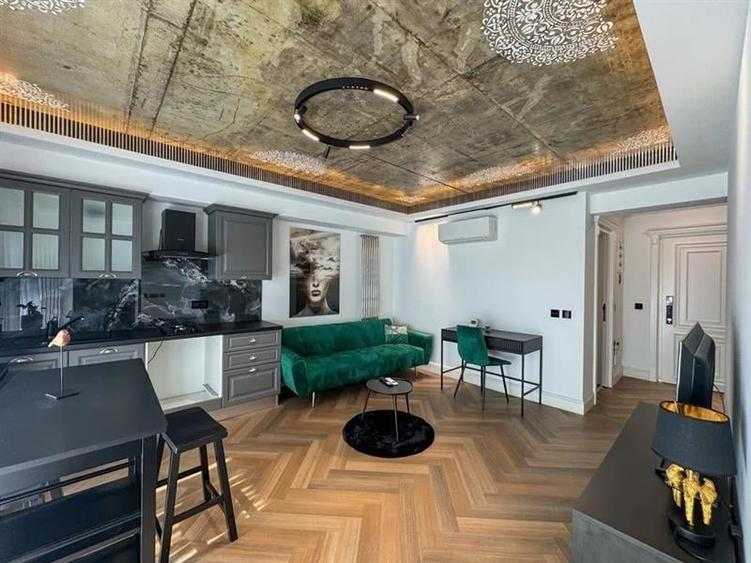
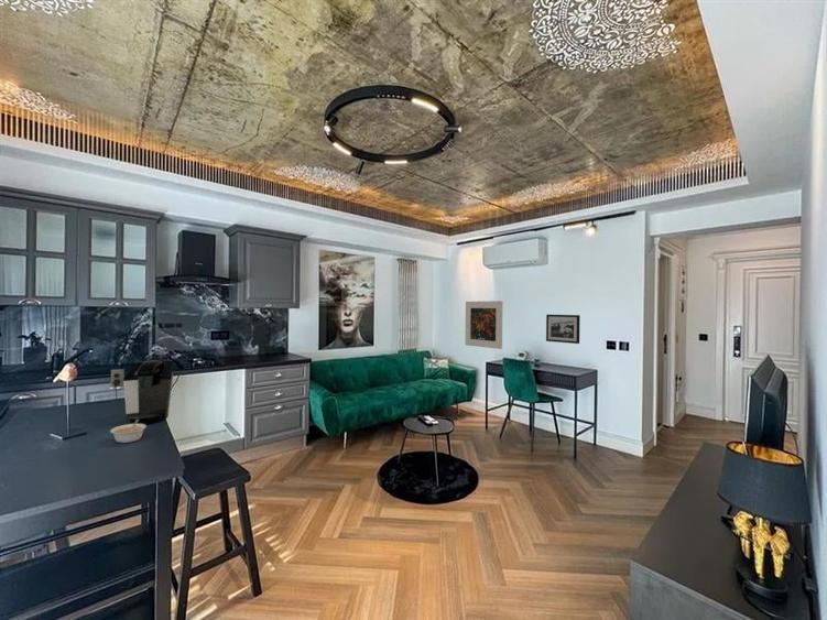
+ picture frame [545,314,581,345]
+ coffee maker [110,359,174,425]
+ legume [109,420,148,444]
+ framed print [464,300,503,350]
